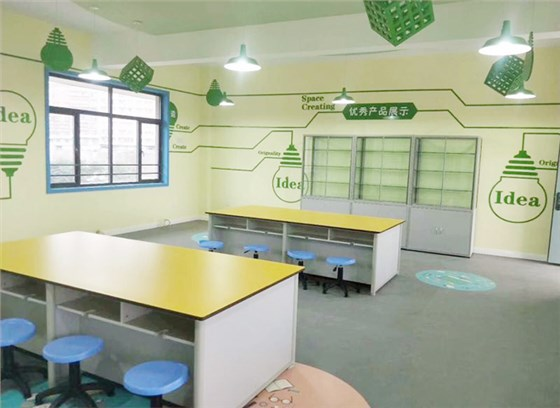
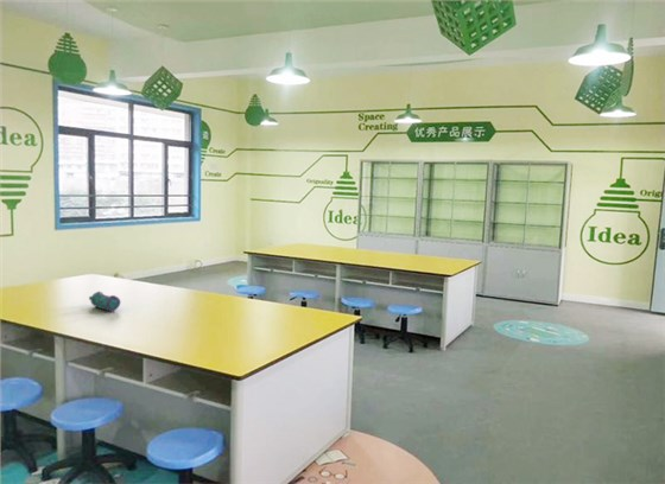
+ pencil case [88,289,121,312]
